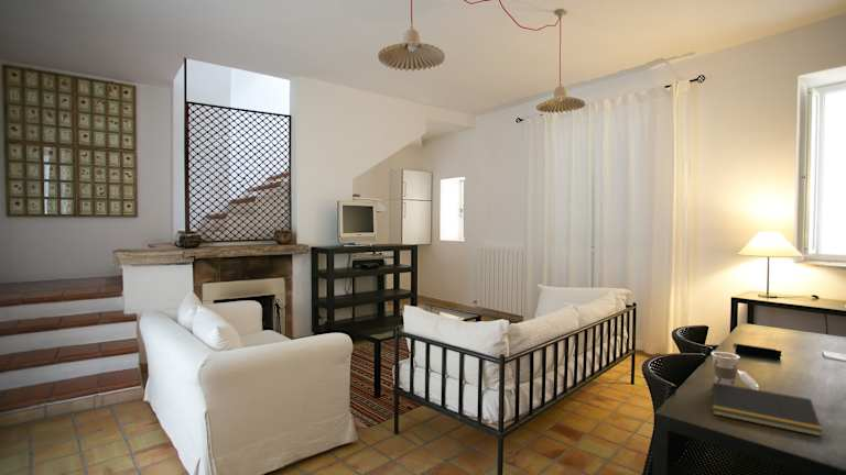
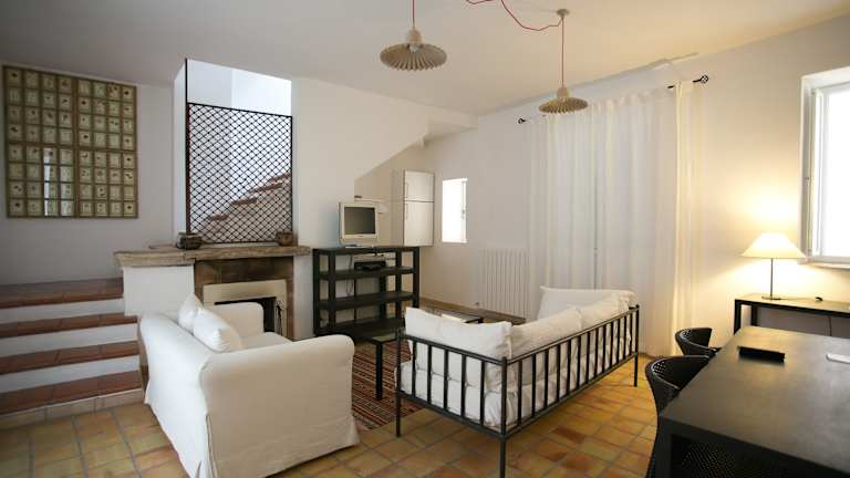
- cup [711,351,760,390]
- notepad [709,382,824,438]
